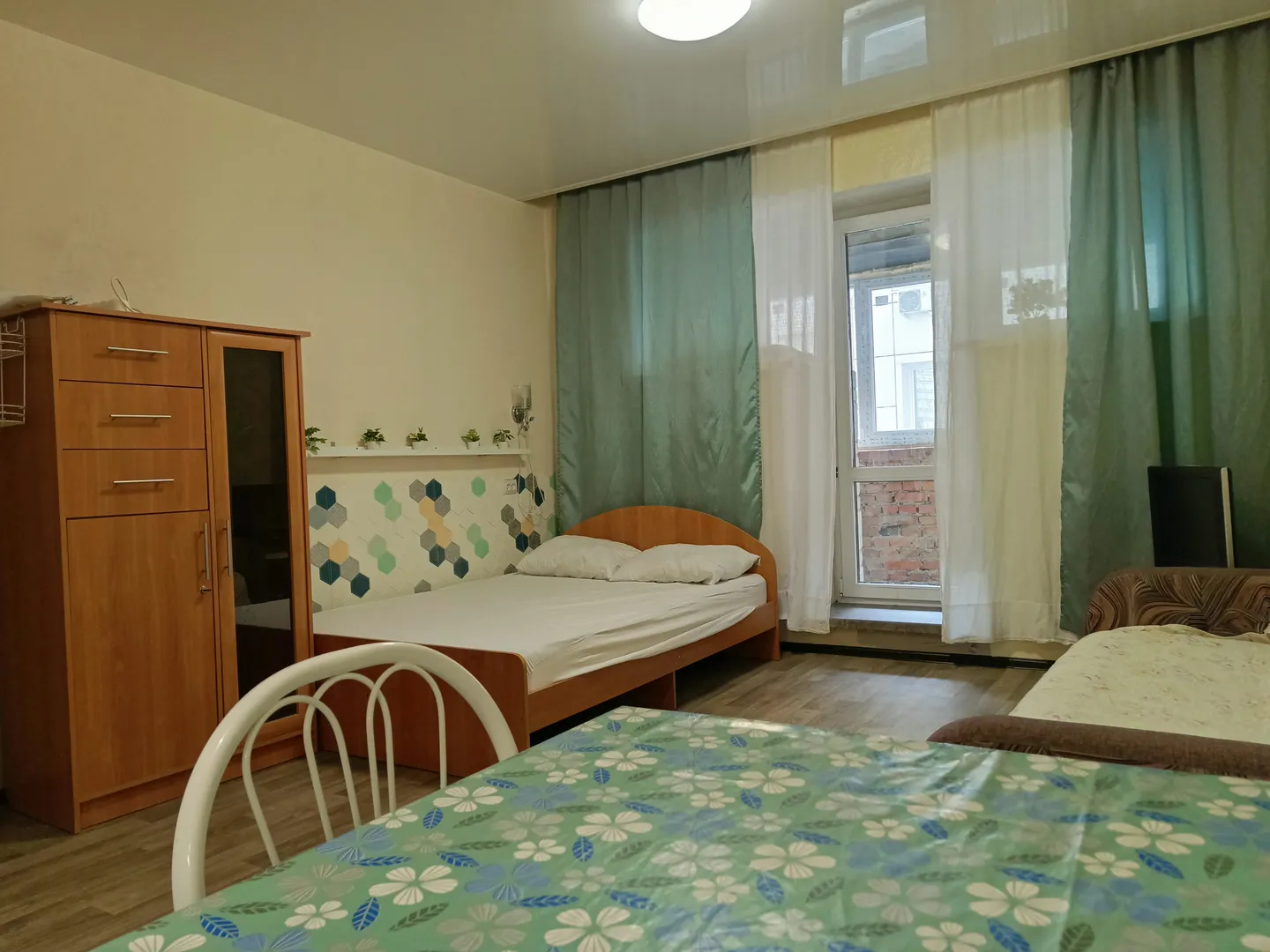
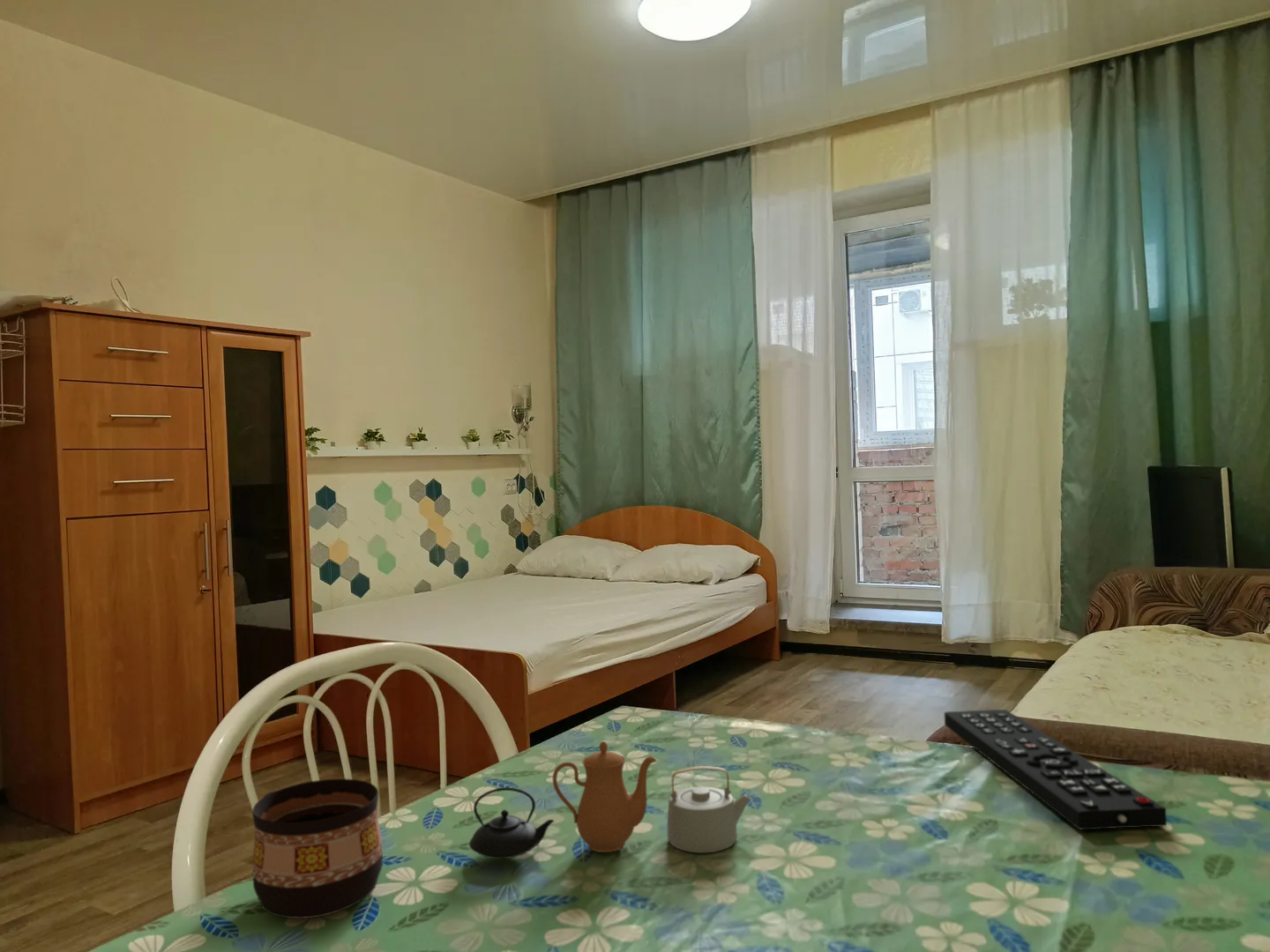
+ cup [251,777,384,919]
+ remote control [944,709,1168,830]
+ teapot [468,740,752,859]
